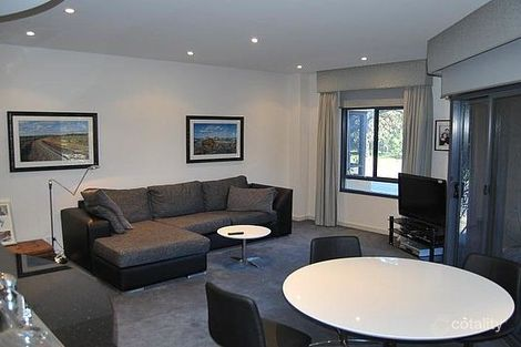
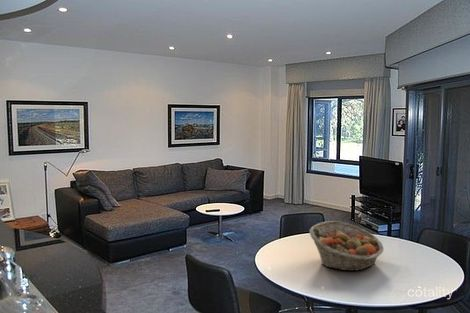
+ fruit basket [309,220,384,272]
